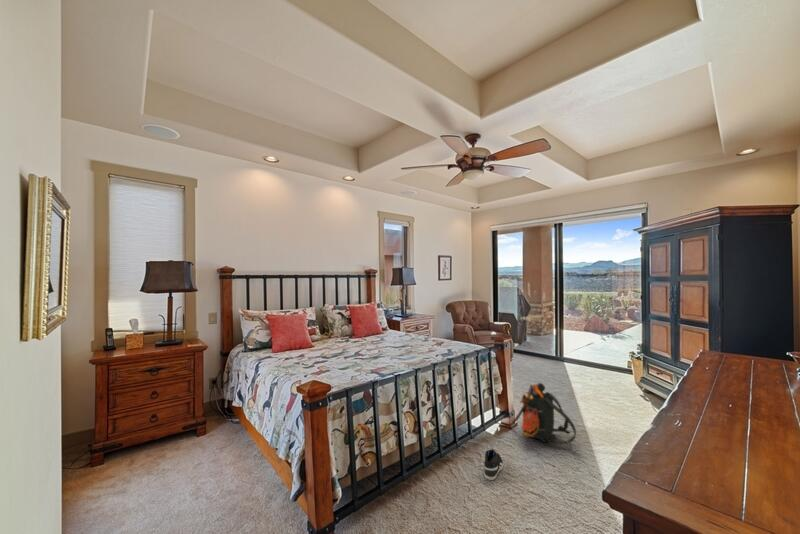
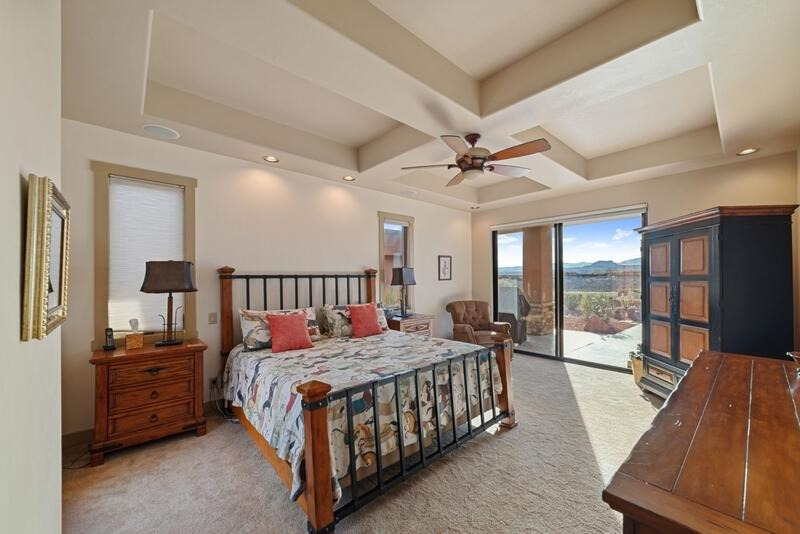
- sneaker [483,448,504,481]
- backpack [510,382,577,450]
